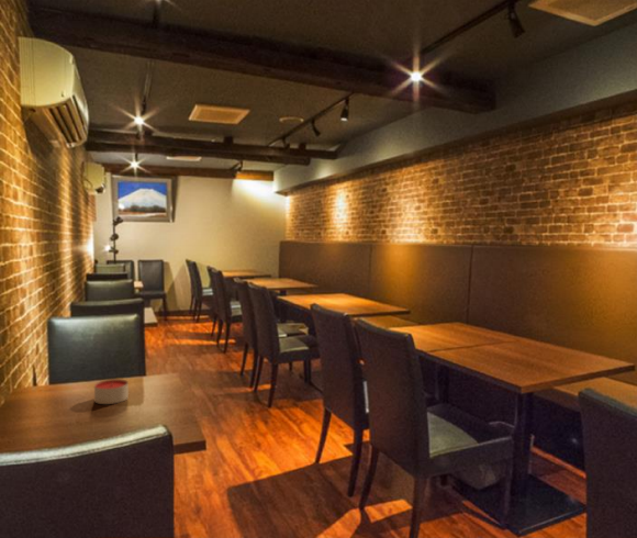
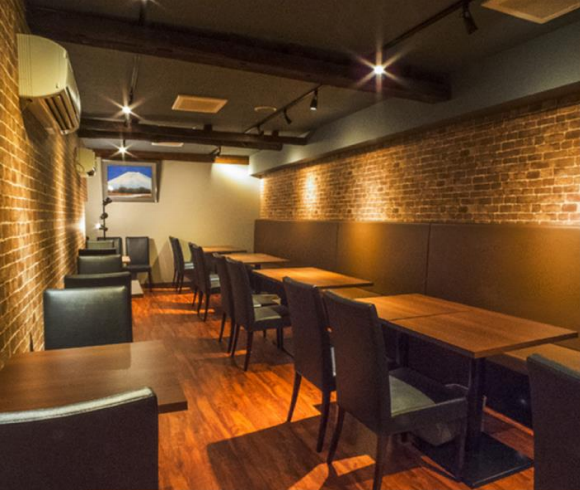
- candle [93,378,130,405]
